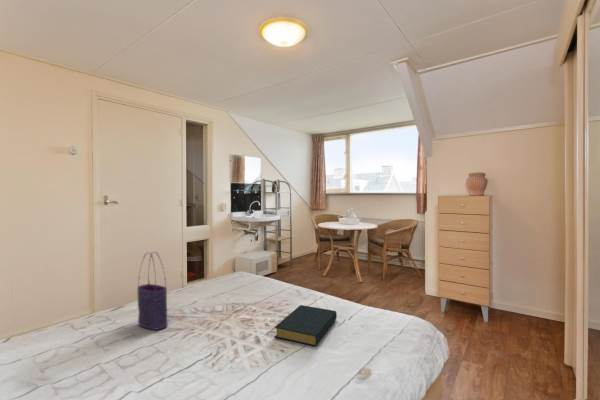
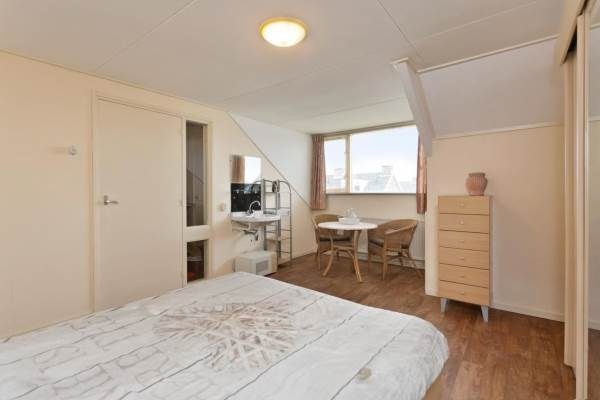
- tote bag [136,251,169,331]
- hardback book [273,304,337,347]
